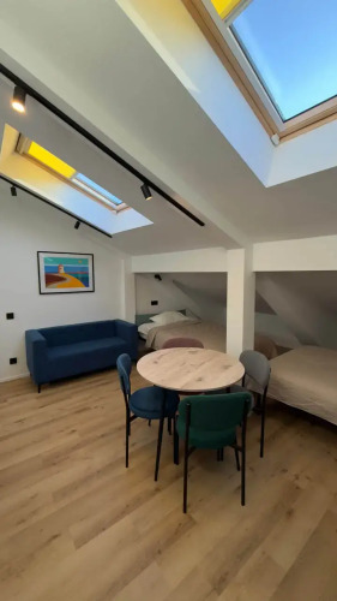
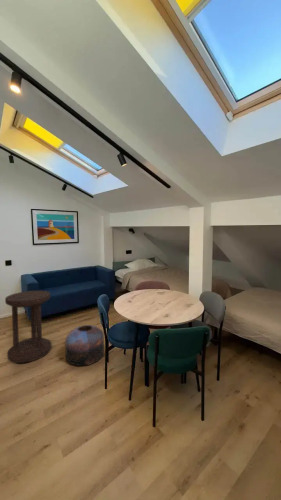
+ pouf [64,324,105,367]
+ side table [4,290,53,364]
